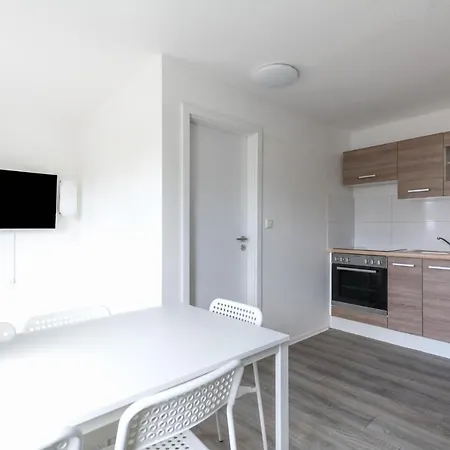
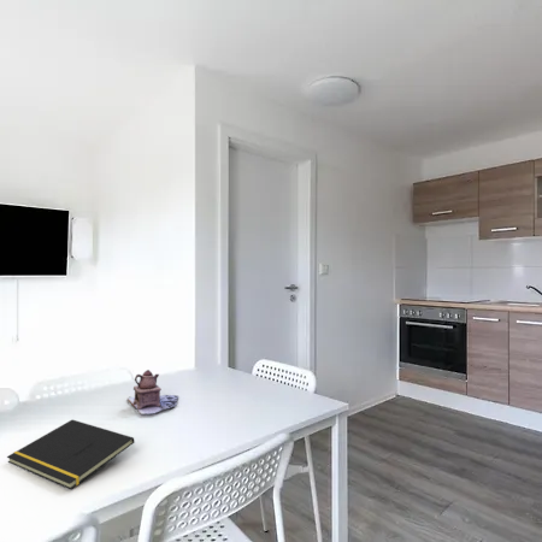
+ notepad [6,419,136,490]
+ teapot [126,369,179,416]
